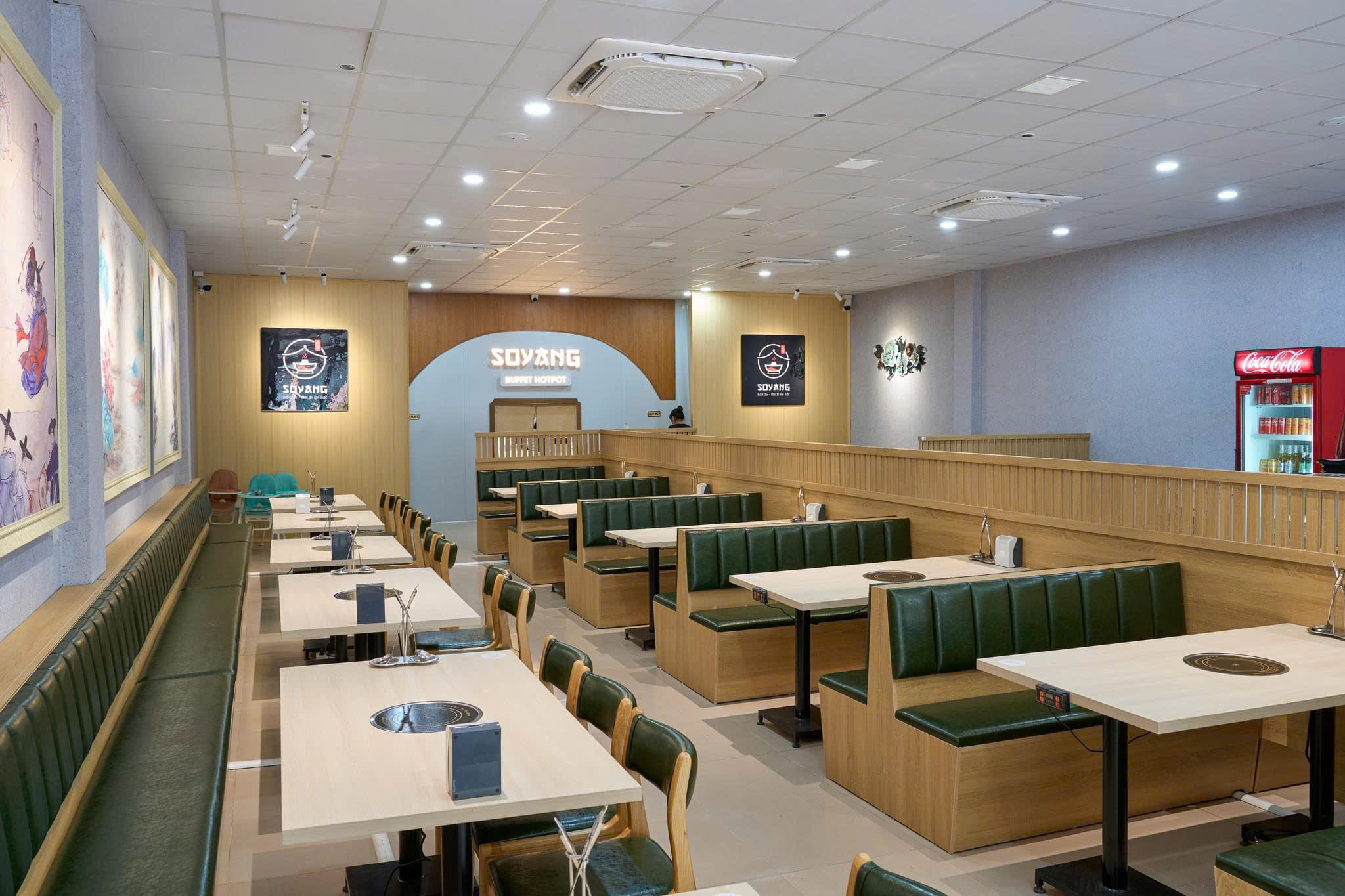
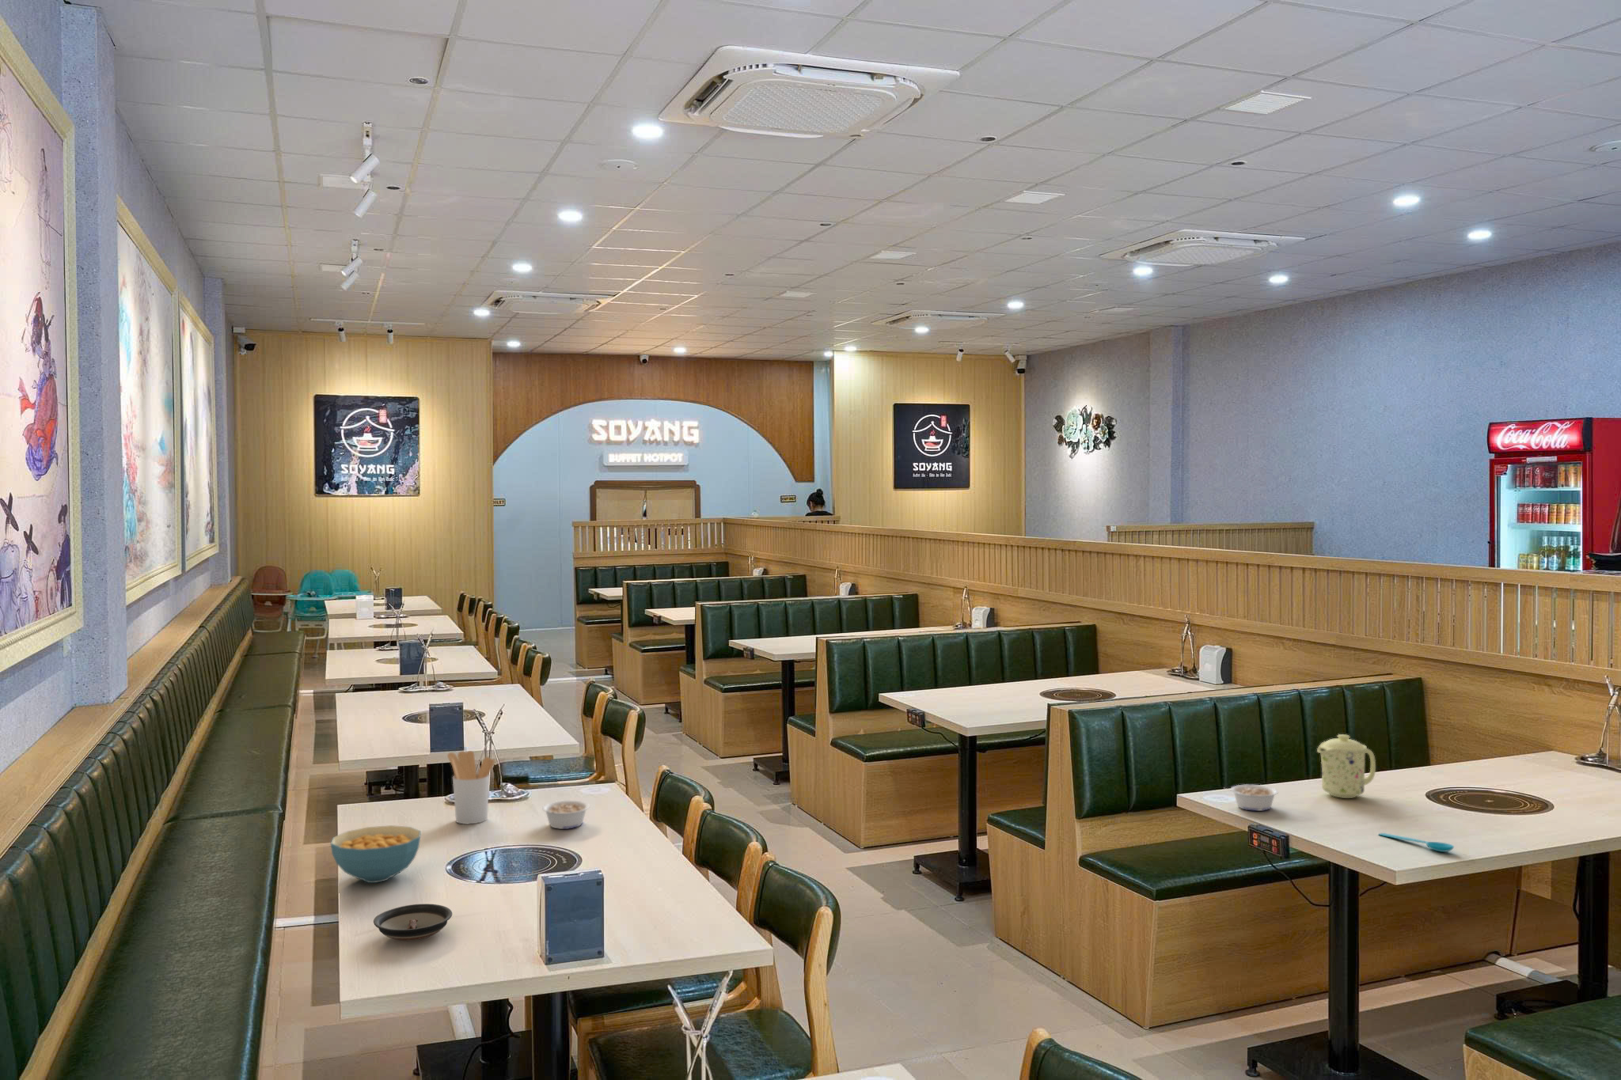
+ spoon [1378,833,1455,853]
+ legume [541,799,591,830]
+ cereal bowl [330,824,422,884]
+ saucer [372,903,453,941]
+ mug [1316,733,1376,799]
+ legume [1223,785,1279,811]
+ utensil holder [446,750,495,826]
